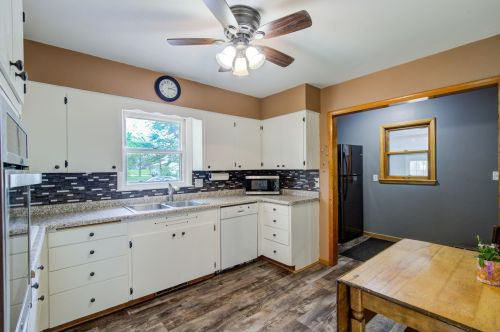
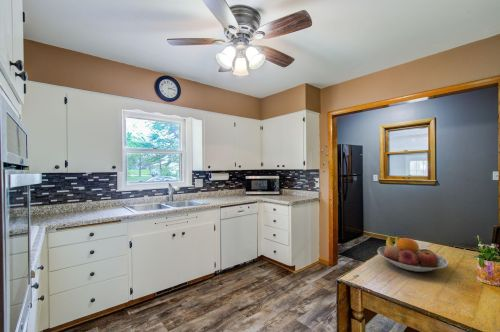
+ fruit bowl [377,235,449,273]
